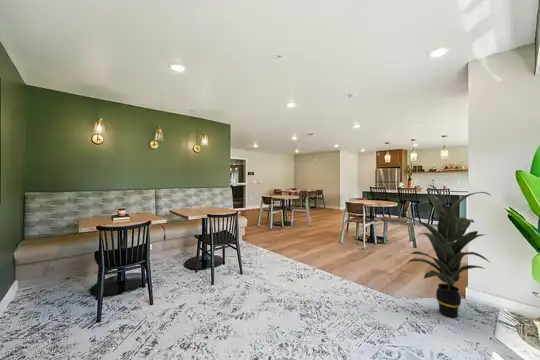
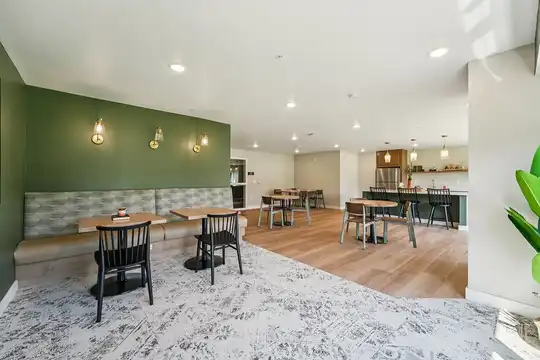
- indoor plant [398,184,492,318]
